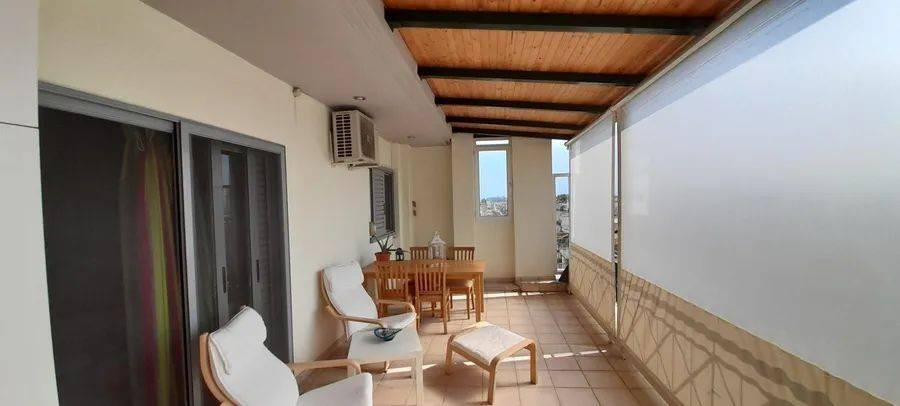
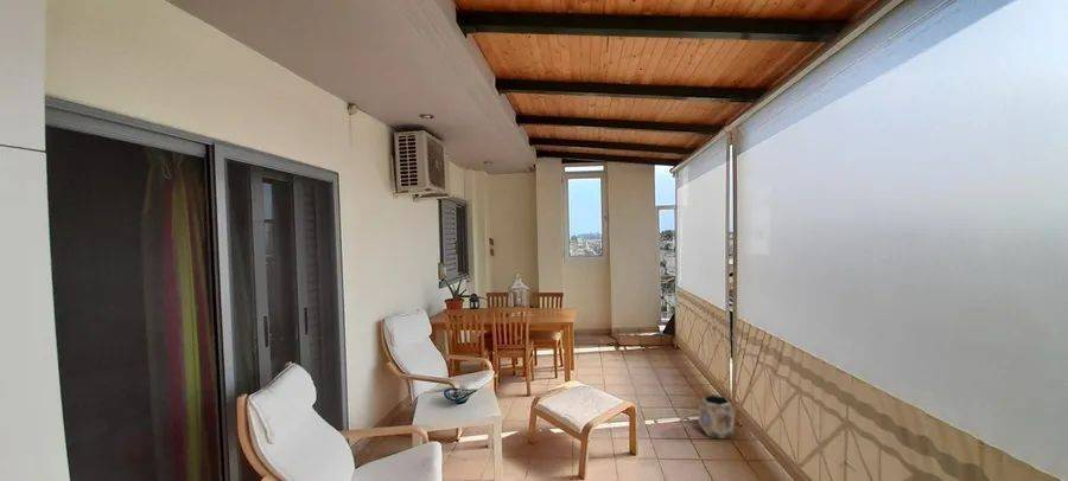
+ planter [698,395,736,440]
